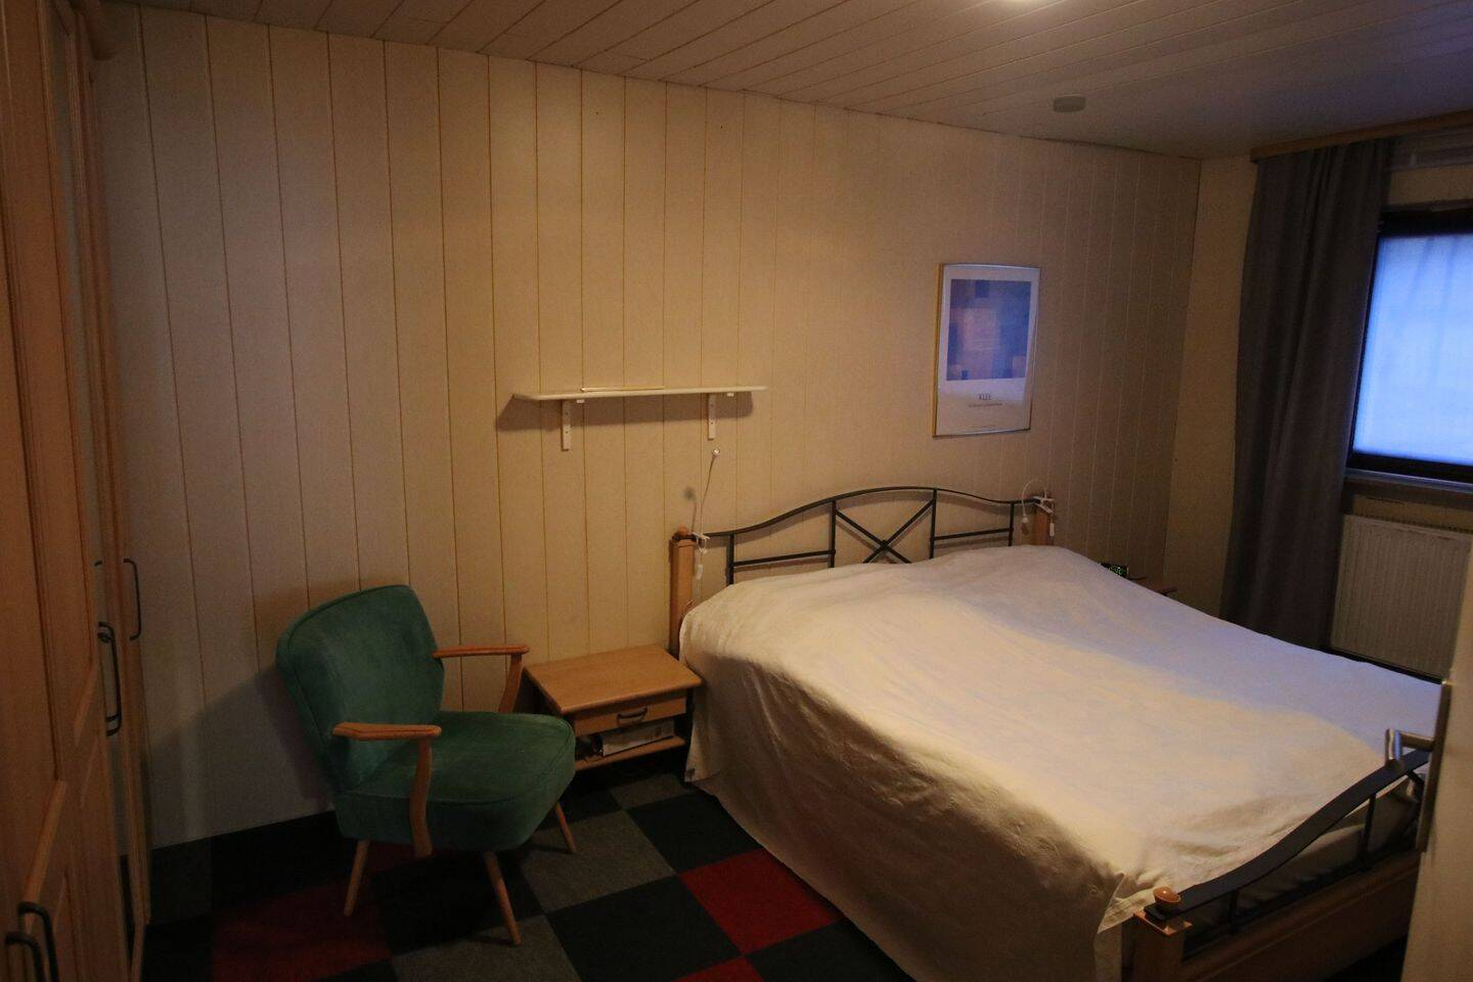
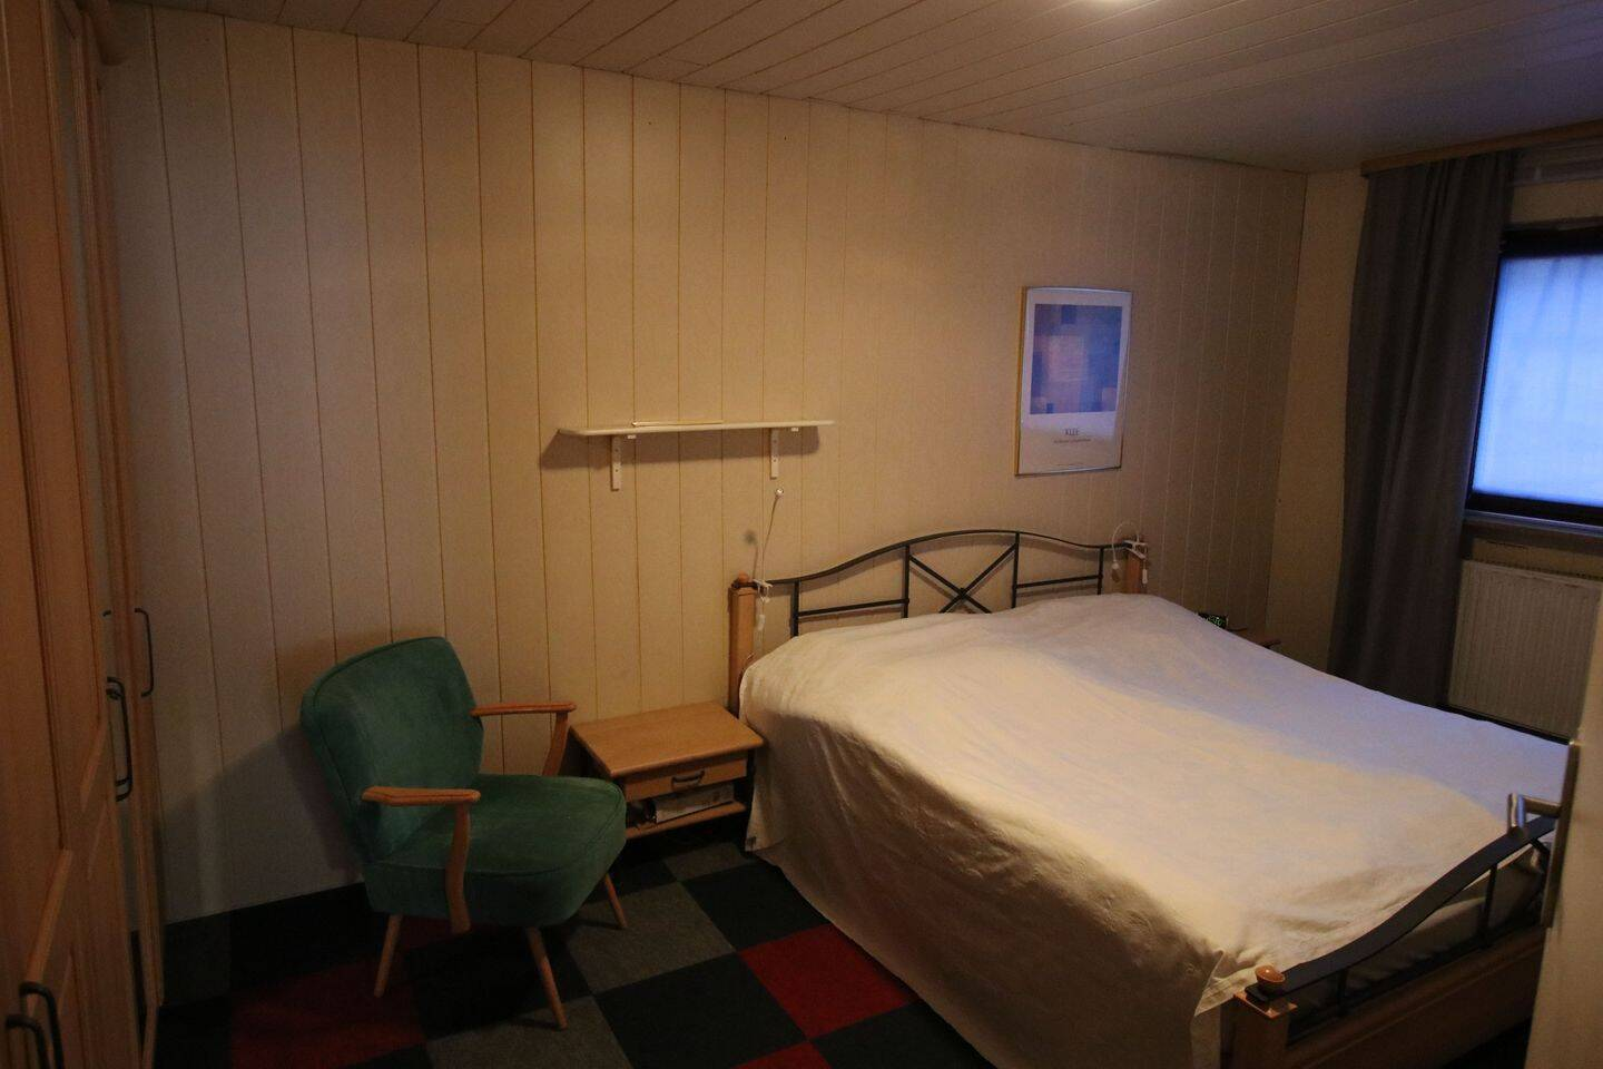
- smoke detector [1051,91,1086,114]
